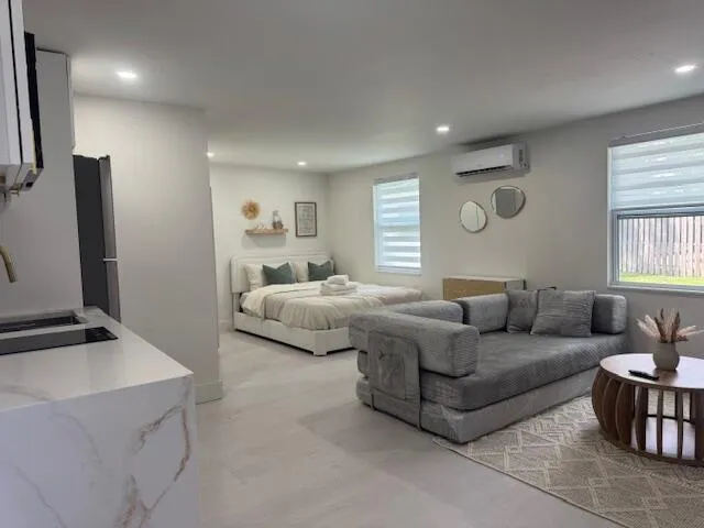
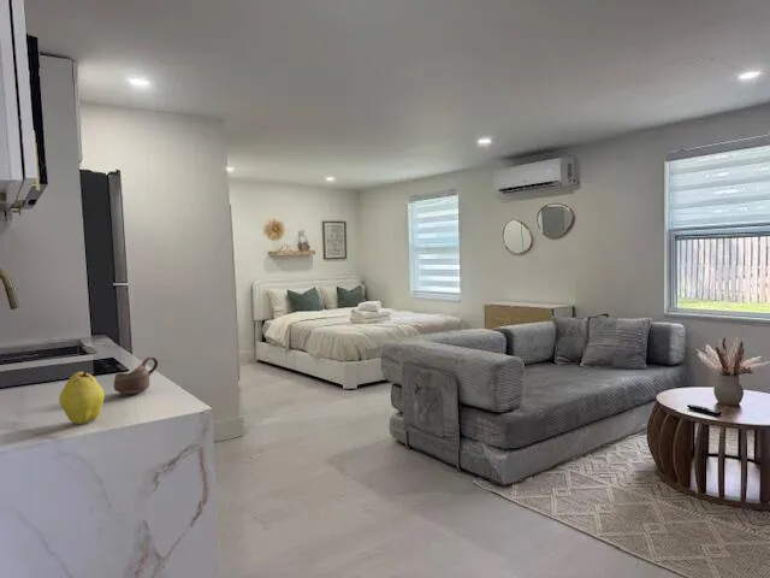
+ fruit [58,371,106,425]
+ cup [113,356,159,395]
